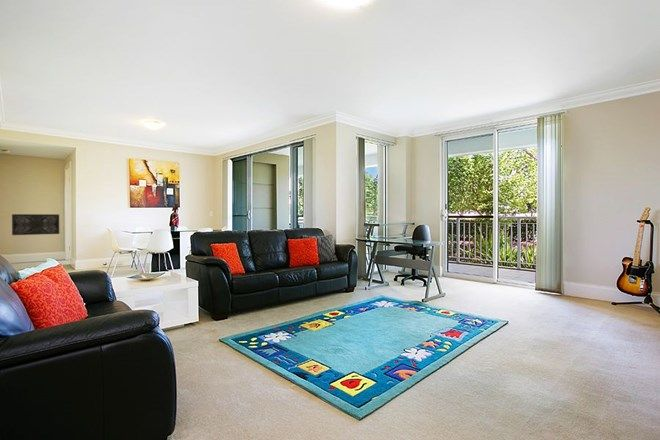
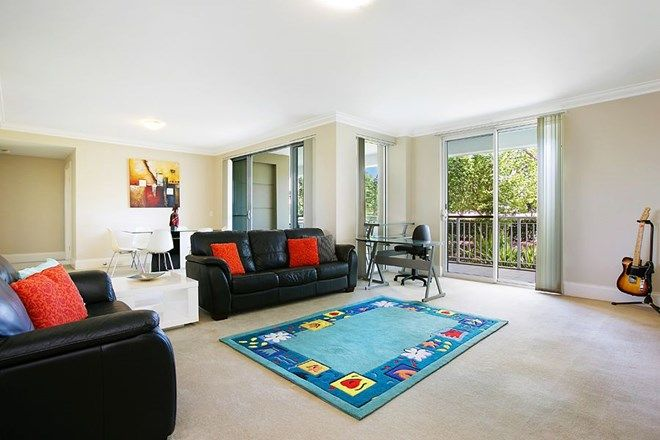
- wall panel [11,213,60,236]
